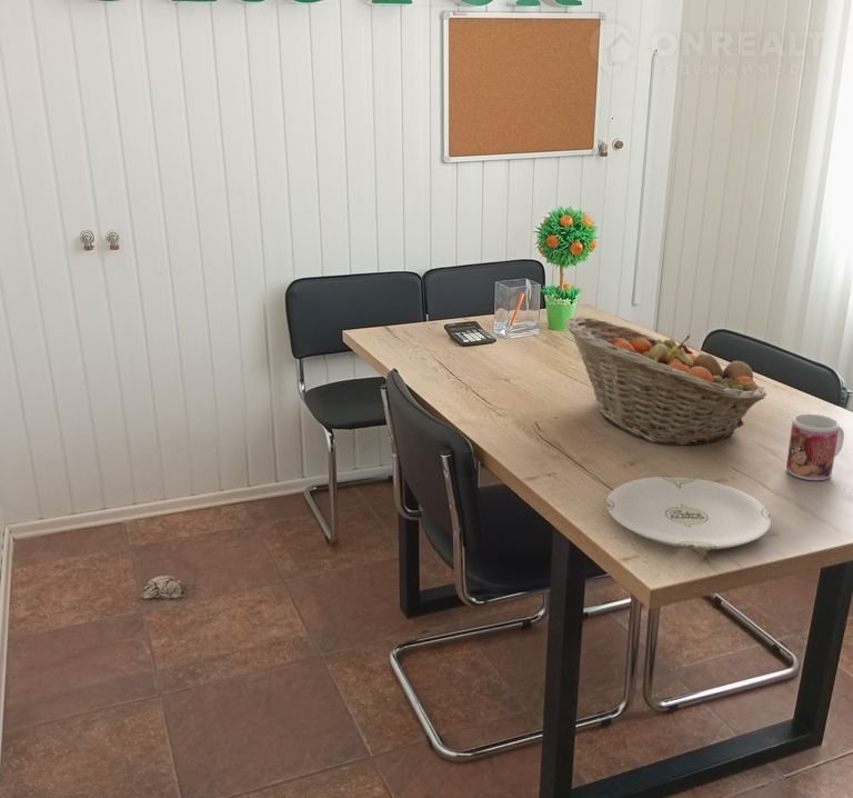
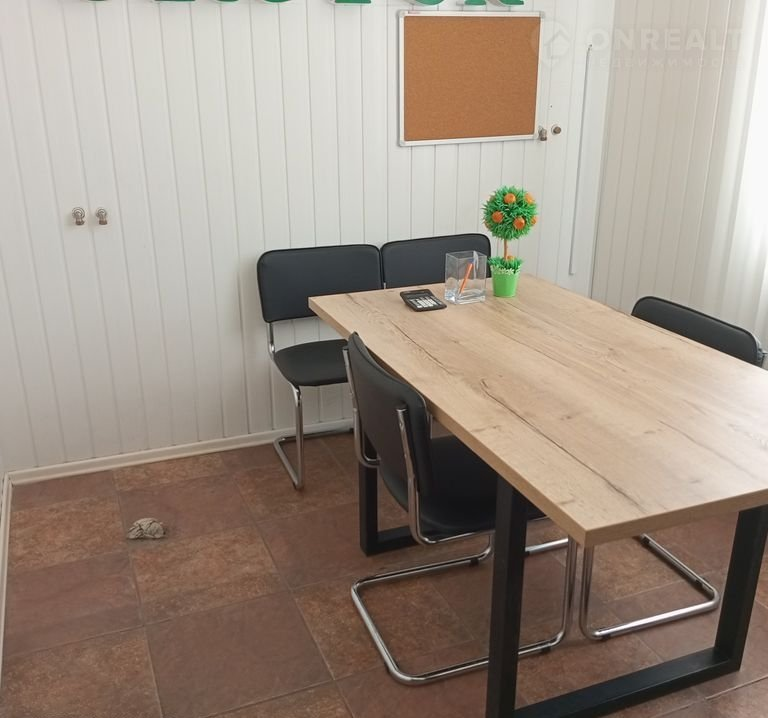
- plate [605,476,772,550]
- fruit basket [564,316,767,447]
- mug [785,413,845,481]
